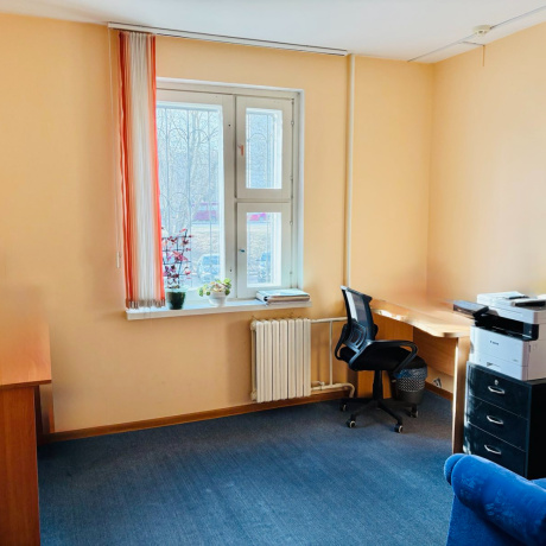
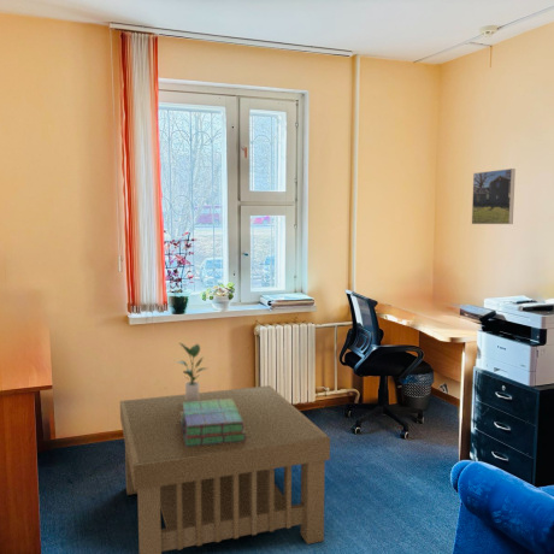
+ potted plant [173,341,210,402]
+ stack of books [181,399,247,447]
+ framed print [471,167,517,225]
+ coffee table [119,384,331,554]
